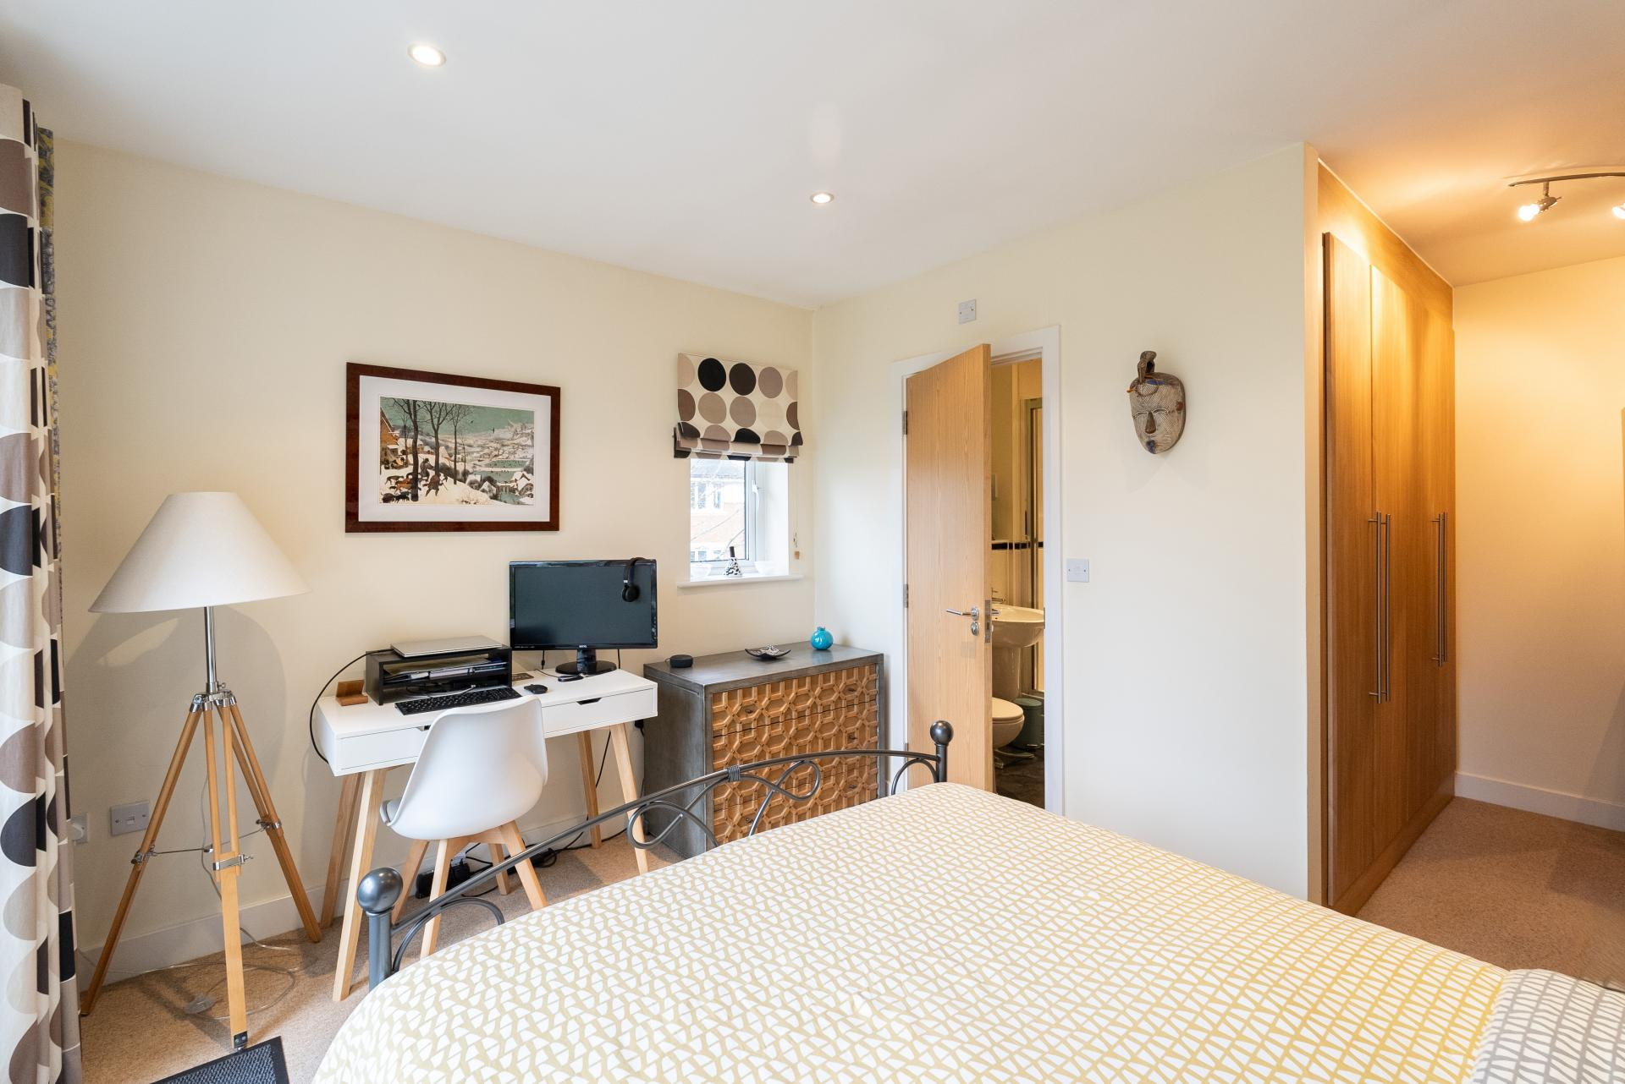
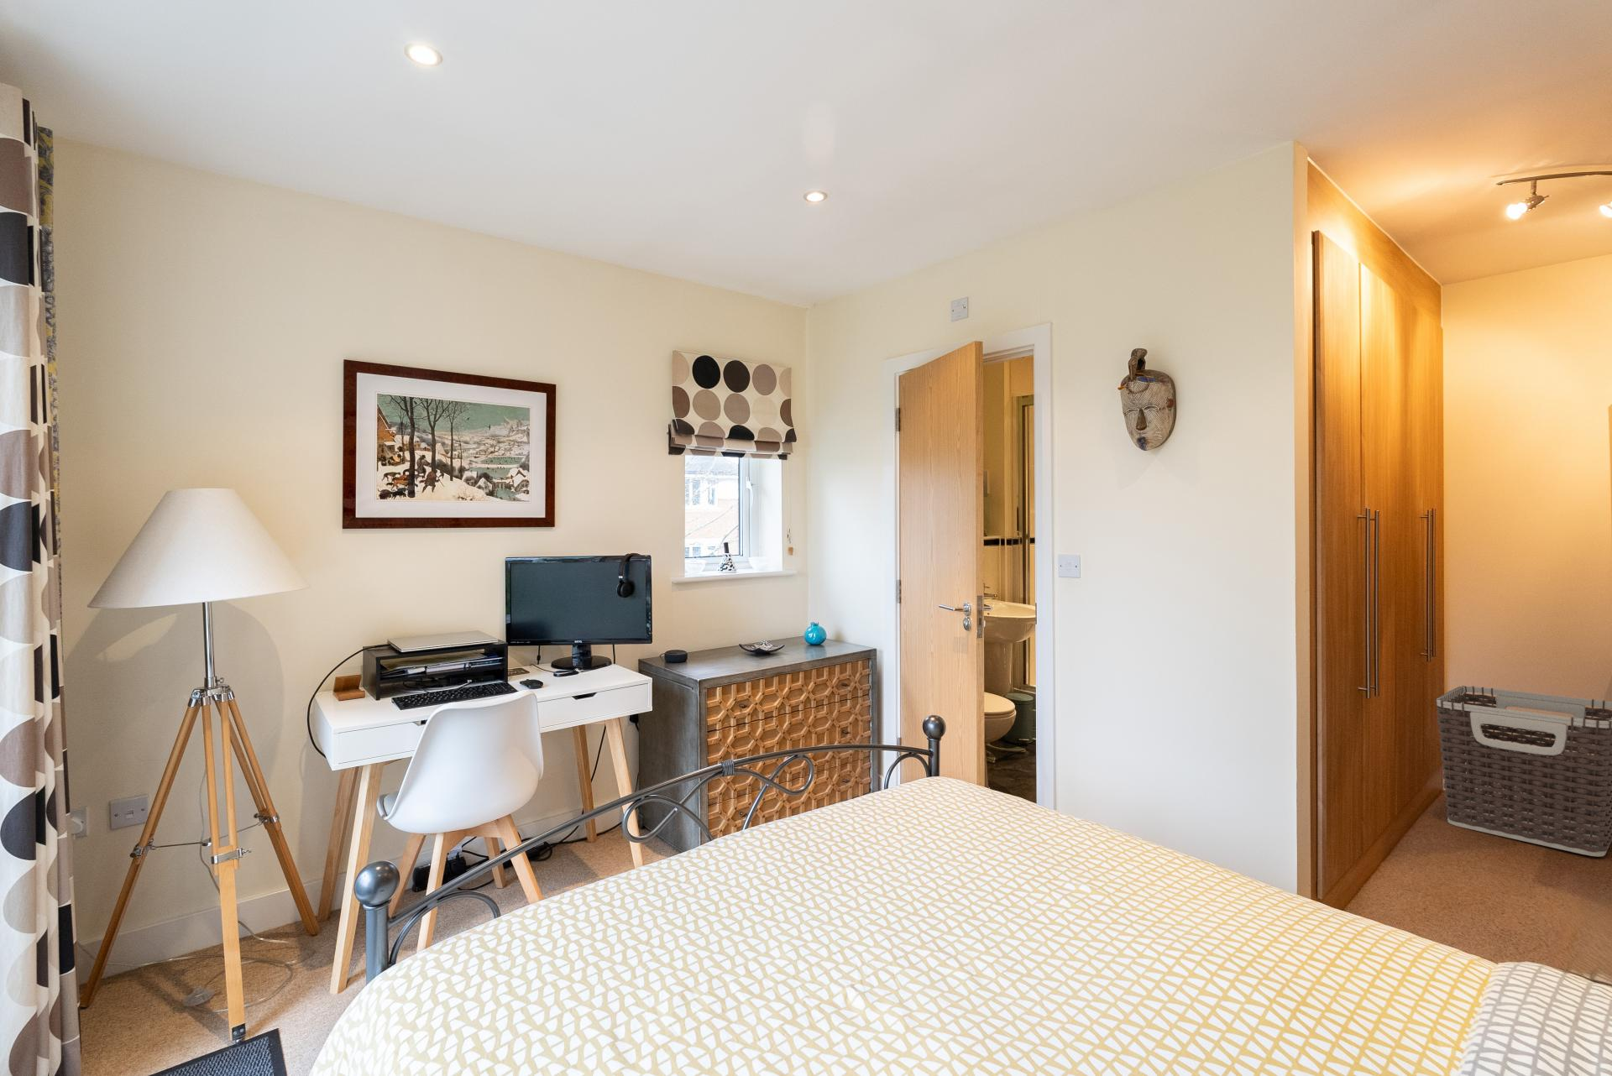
+ clothes hamper [1435,685,1612,857]
